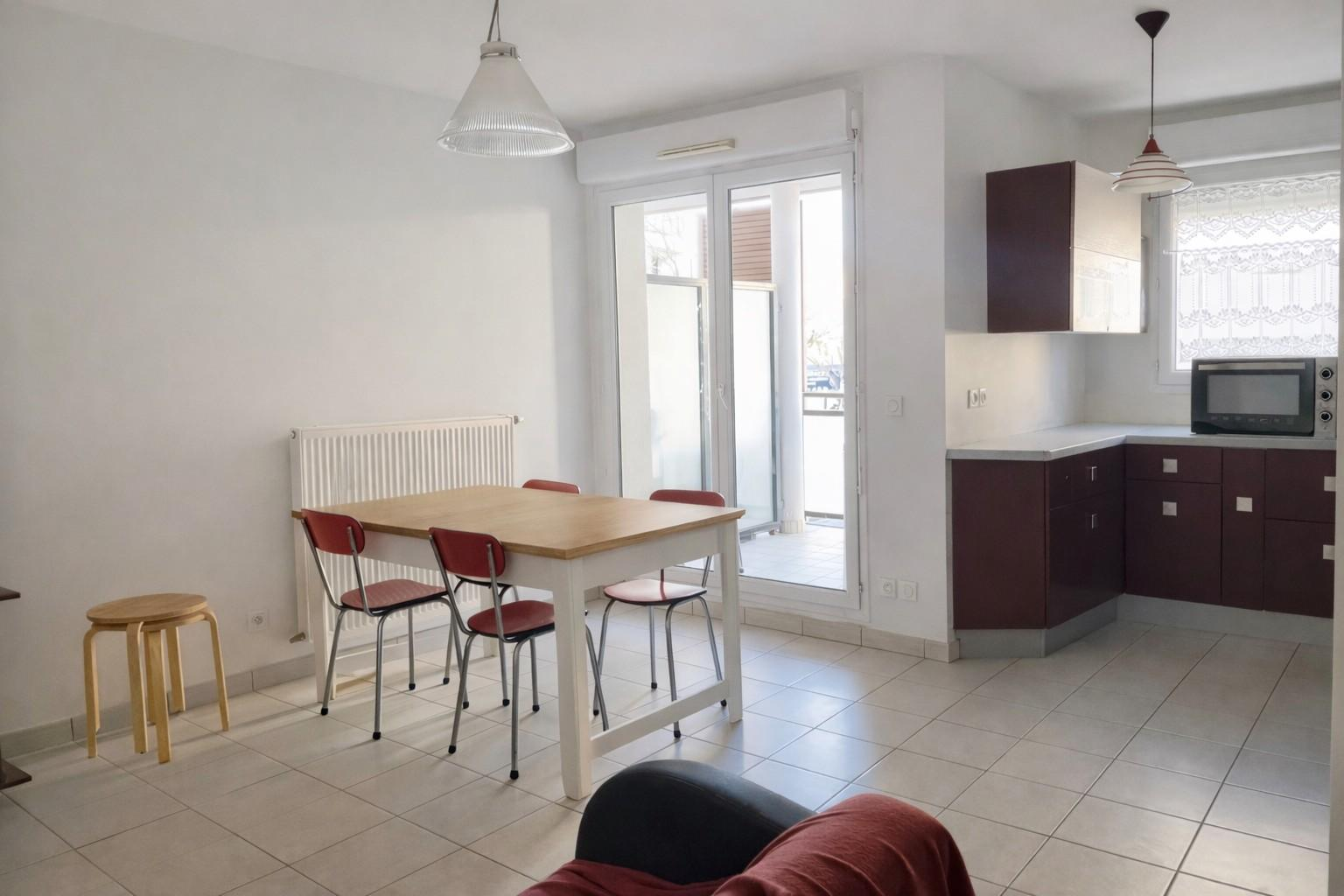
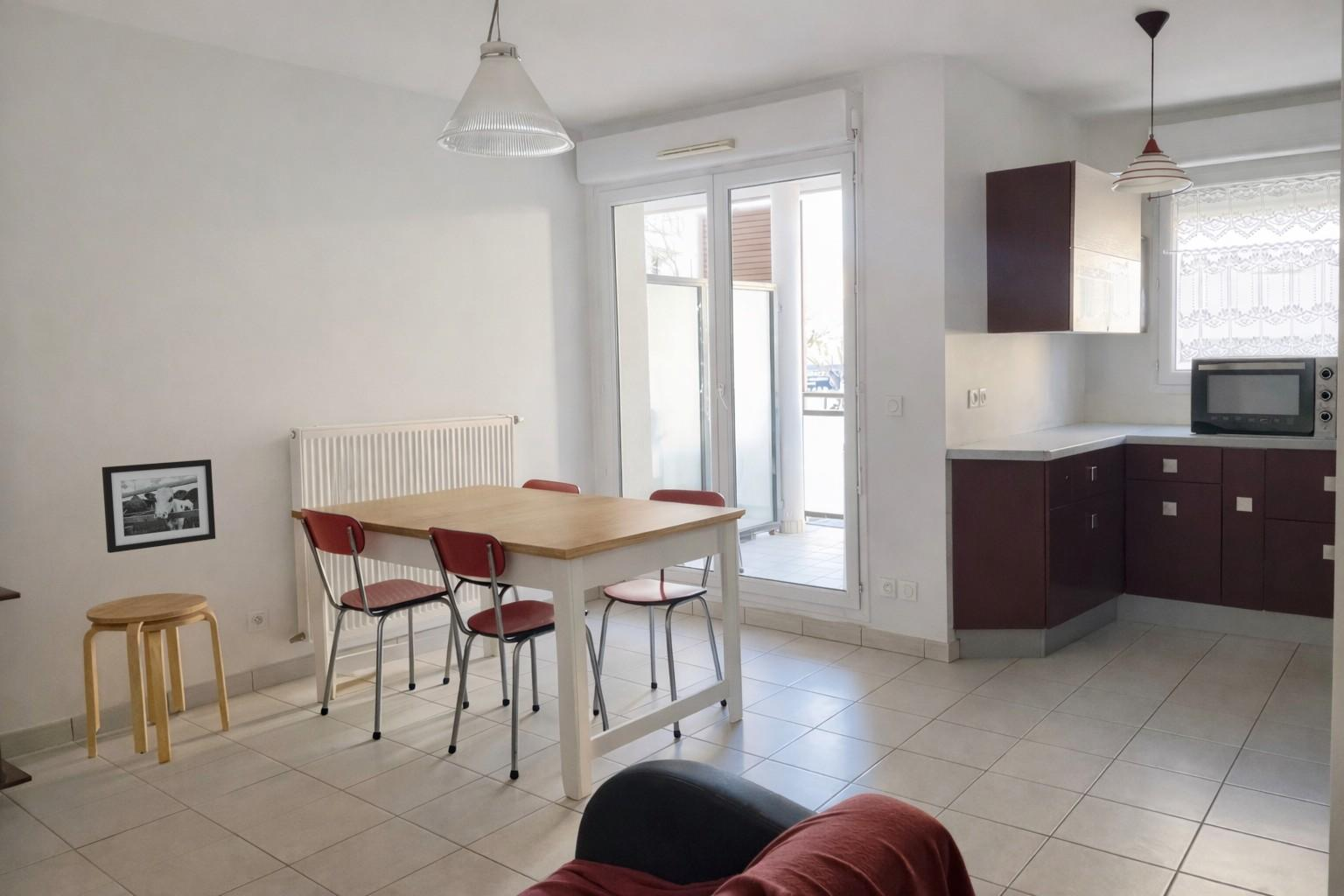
+ picture frame [102,458,216,554]
